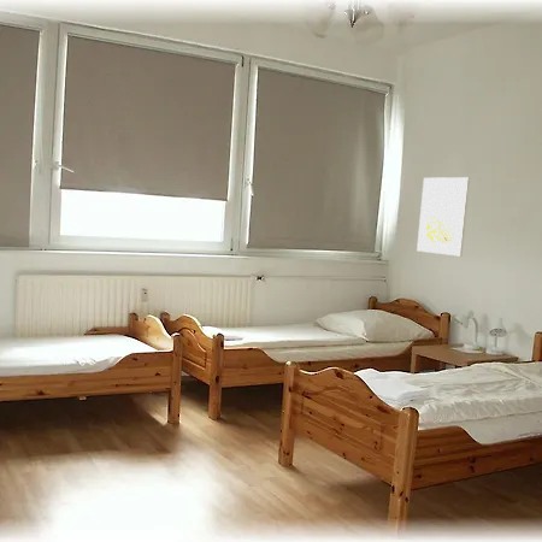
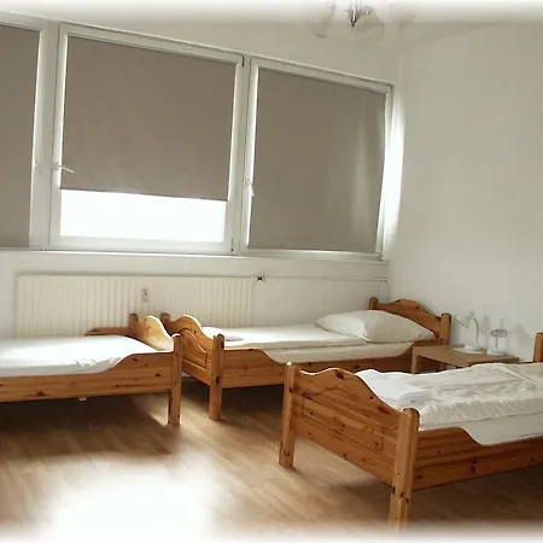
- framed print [416,176,471,258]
